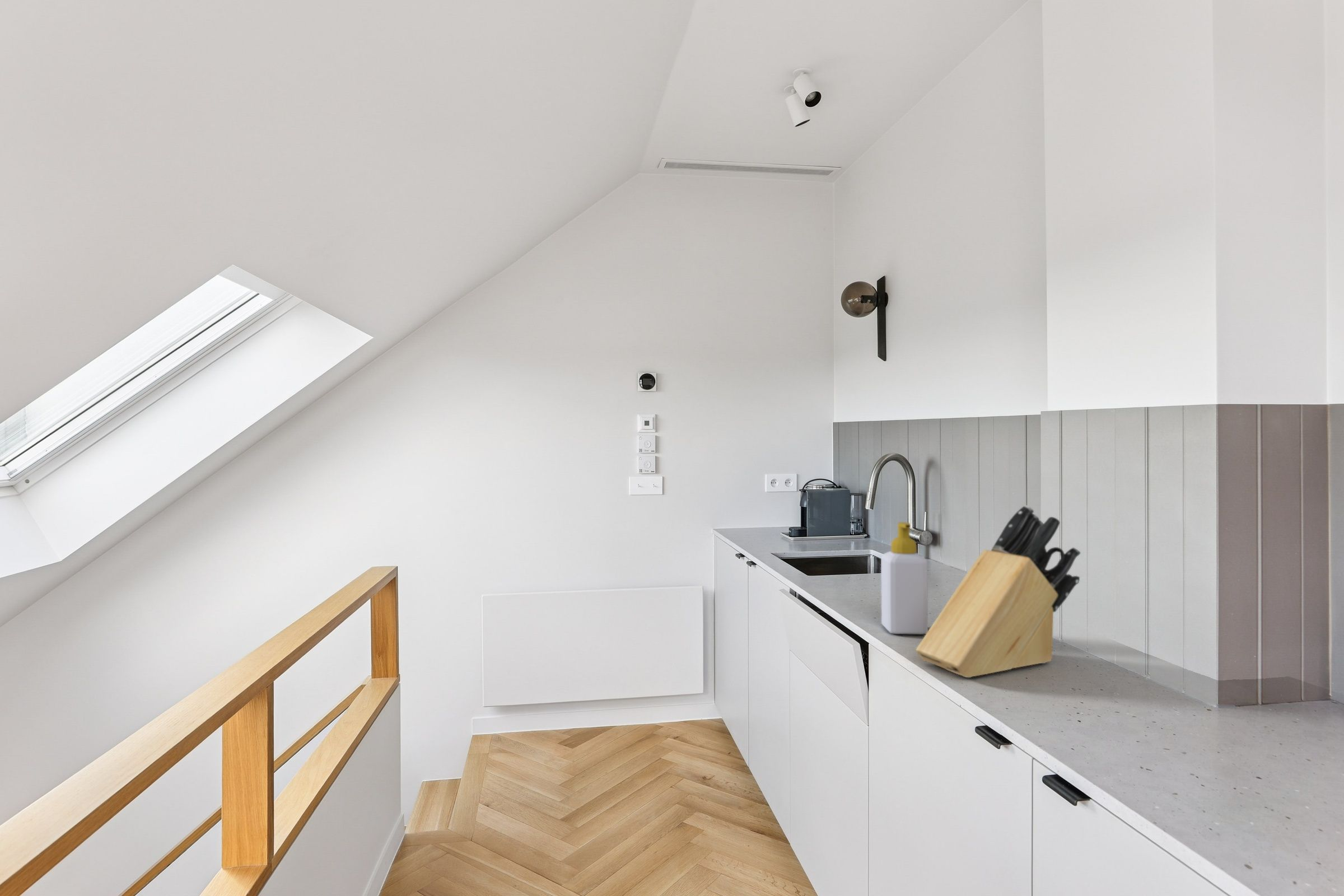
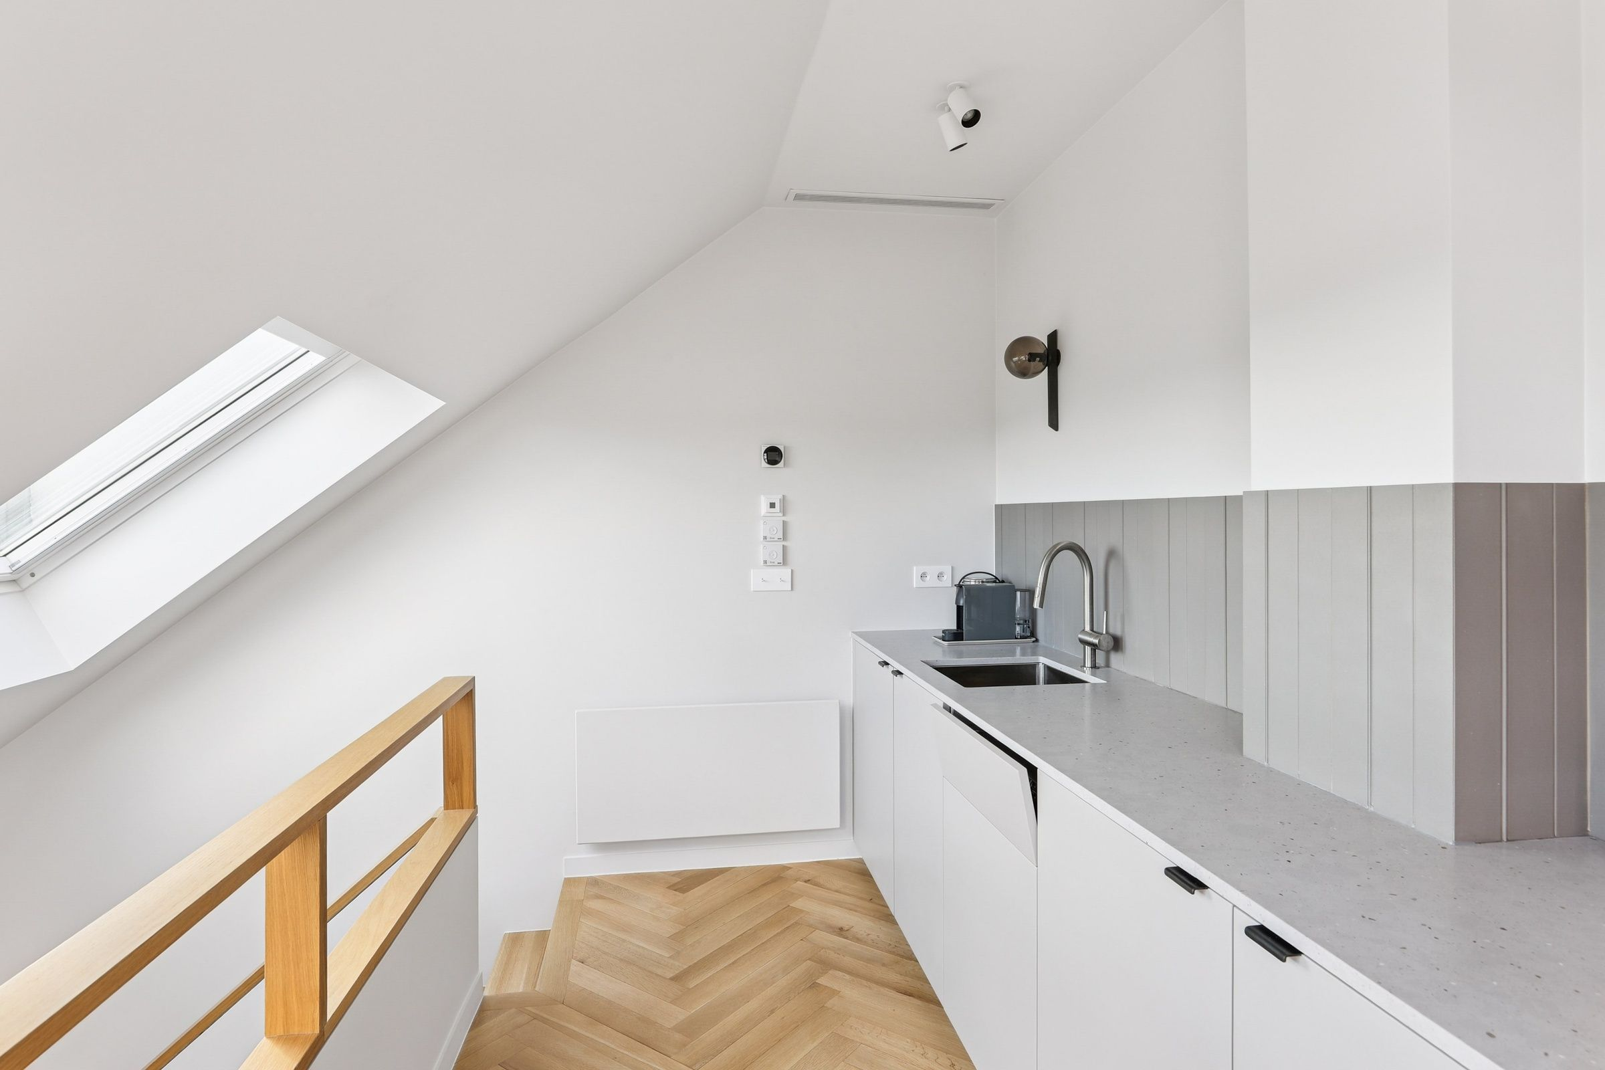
- soap bottle [880,521,928,634]
- knife block [915,505,1081,678]
